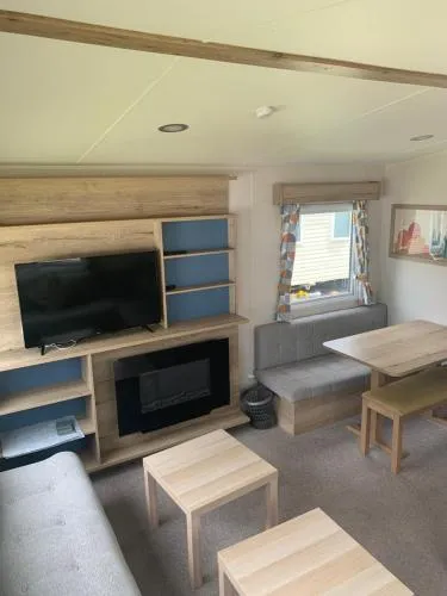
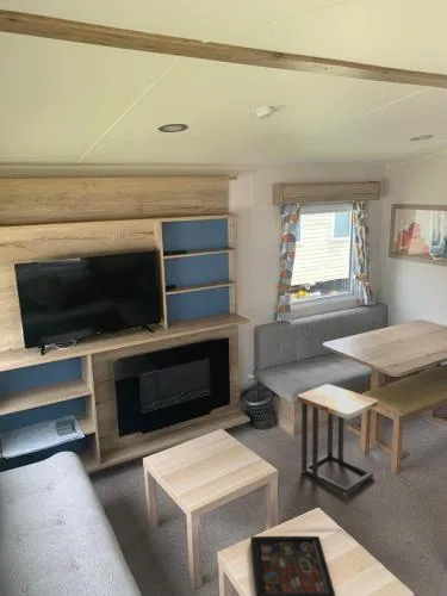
+ side table [297,383,379,495]
+ decorative tray [249,535,336,596]
